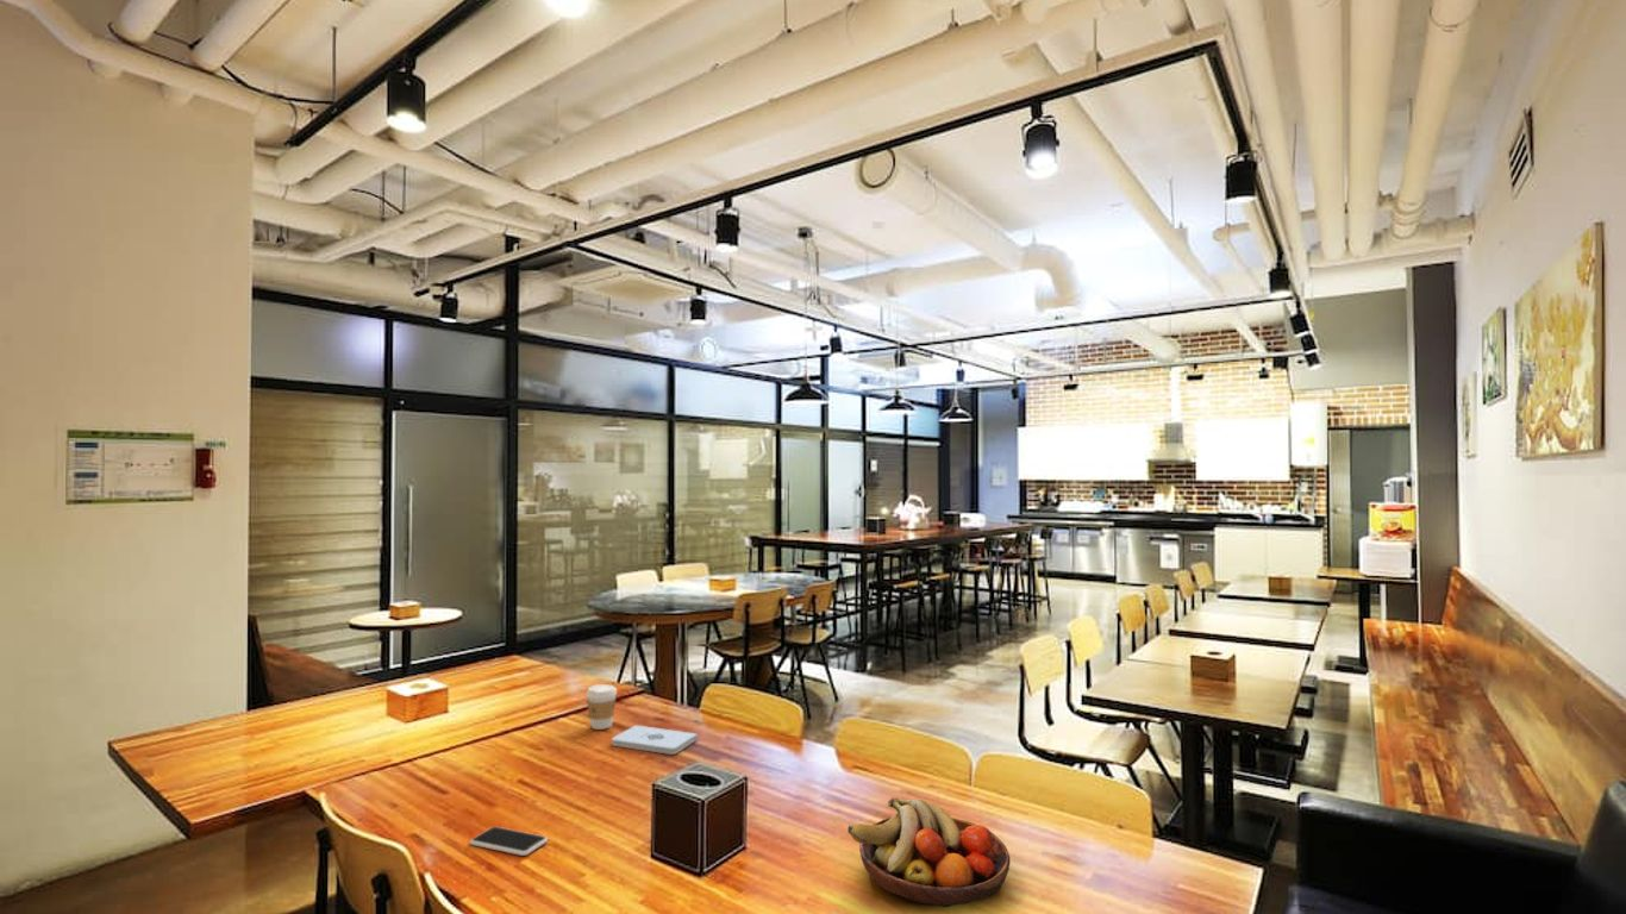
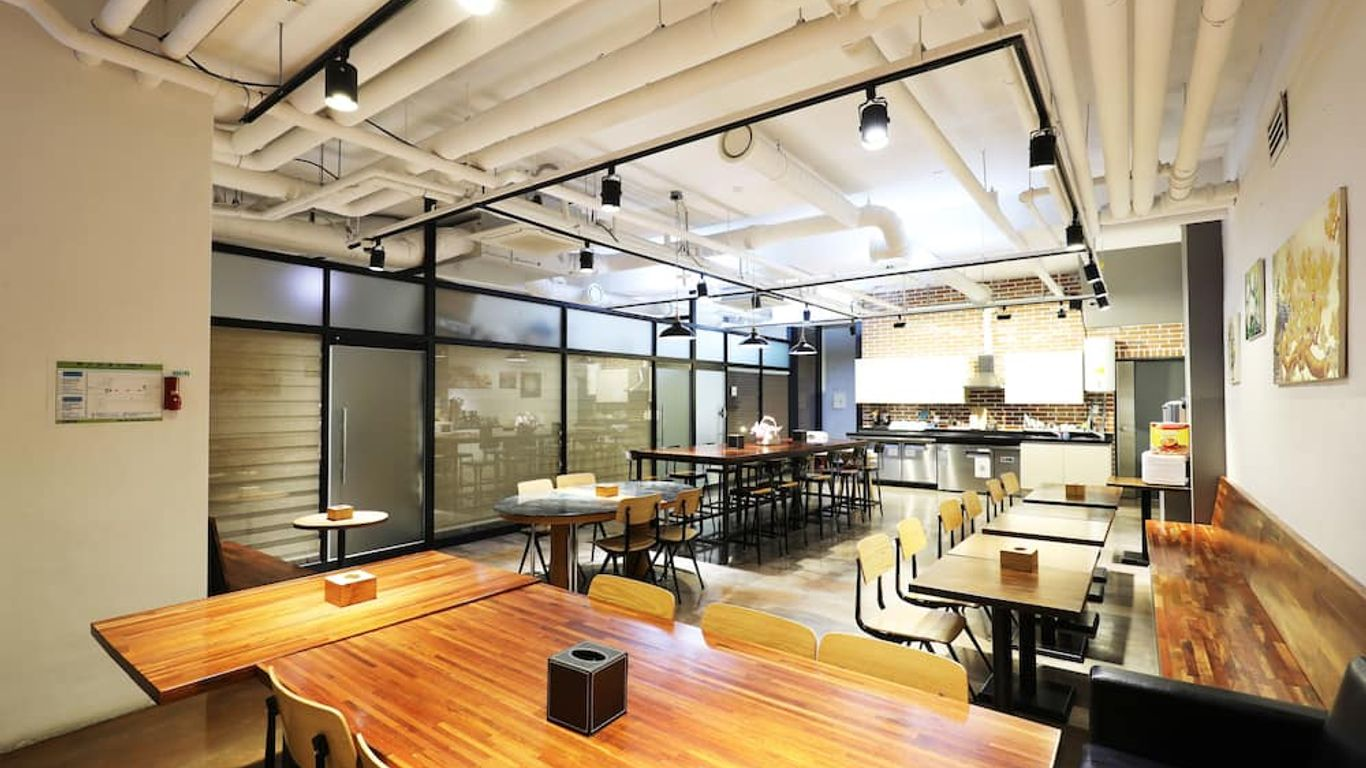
- coffee cup [586,683,618,731]
- notepad [611,724,699,756]
- fruit bowl [846,797,1012,908]
- smartphone [469,826,549,857]
